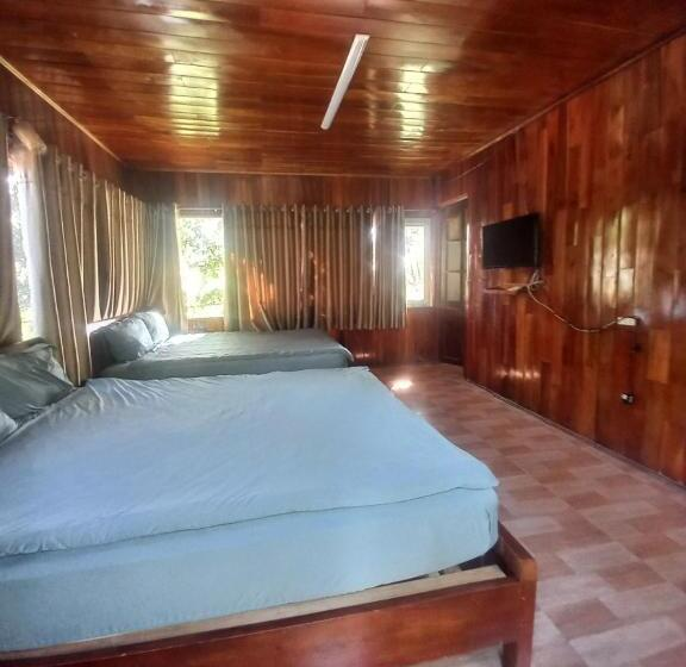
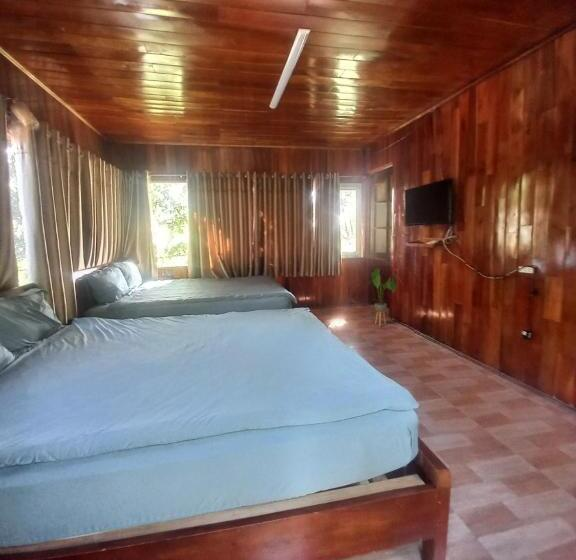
+ house plant [365,268,403,327]
